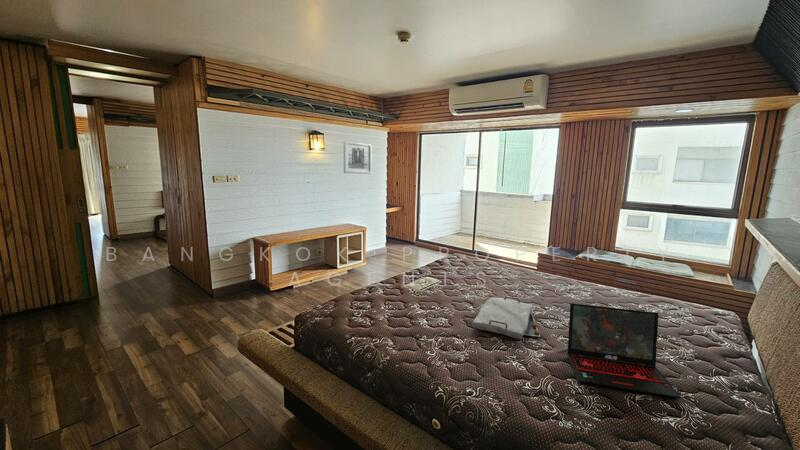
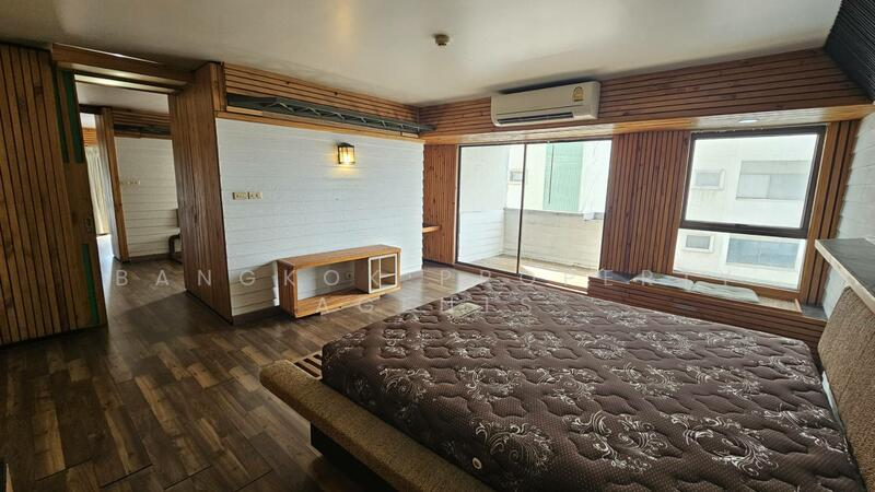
- serving tray [472,295,542,340]
- laptop [566,302,682,399]
- wall art [343,140,372,175]
